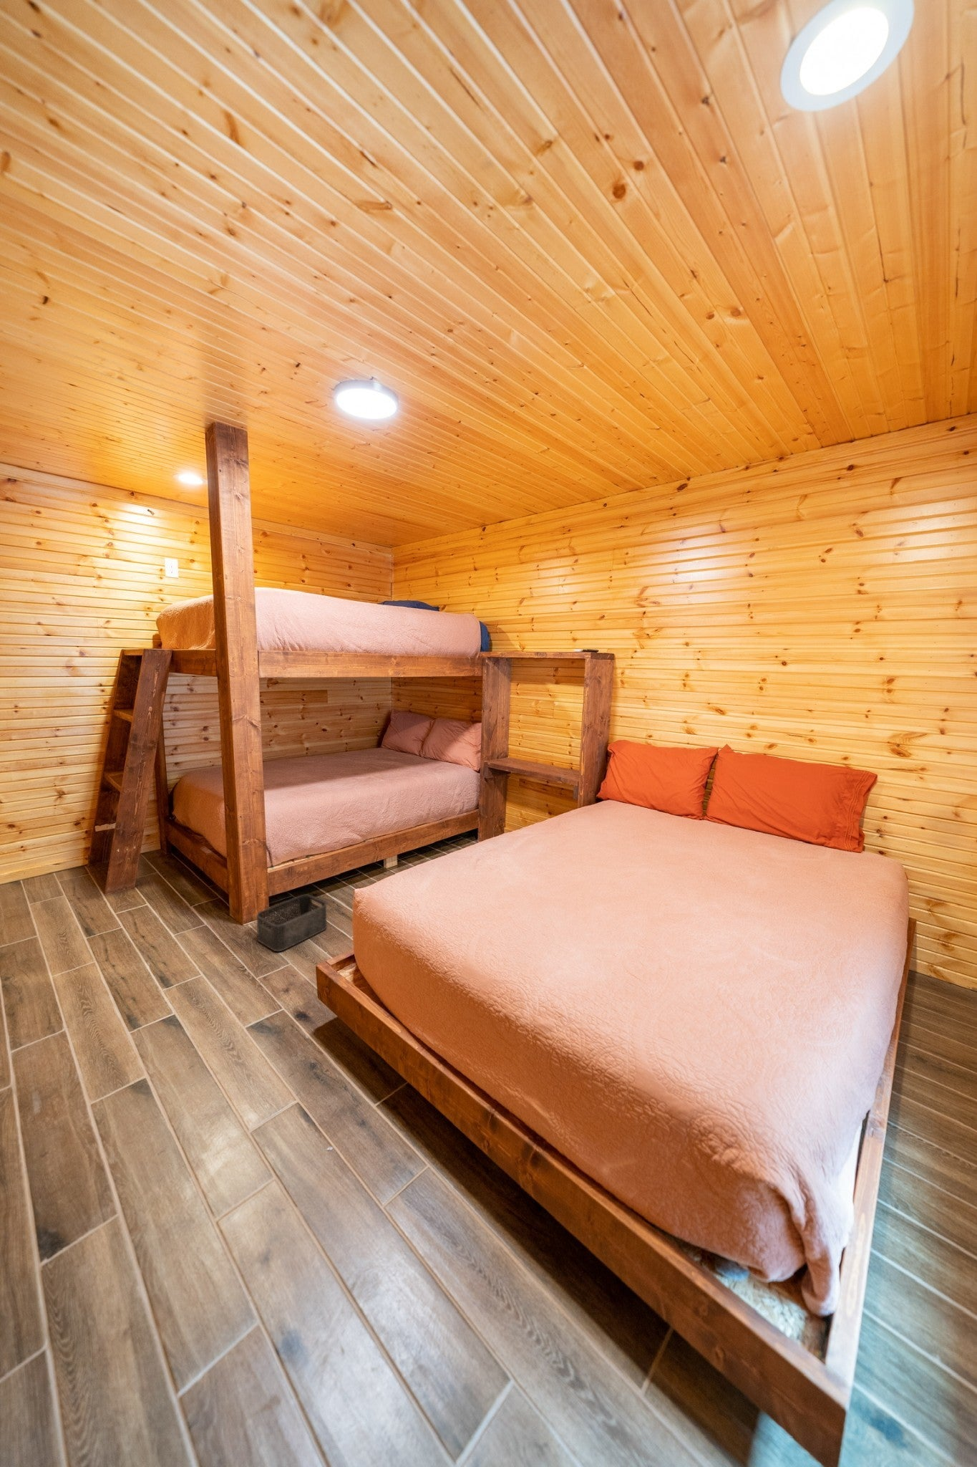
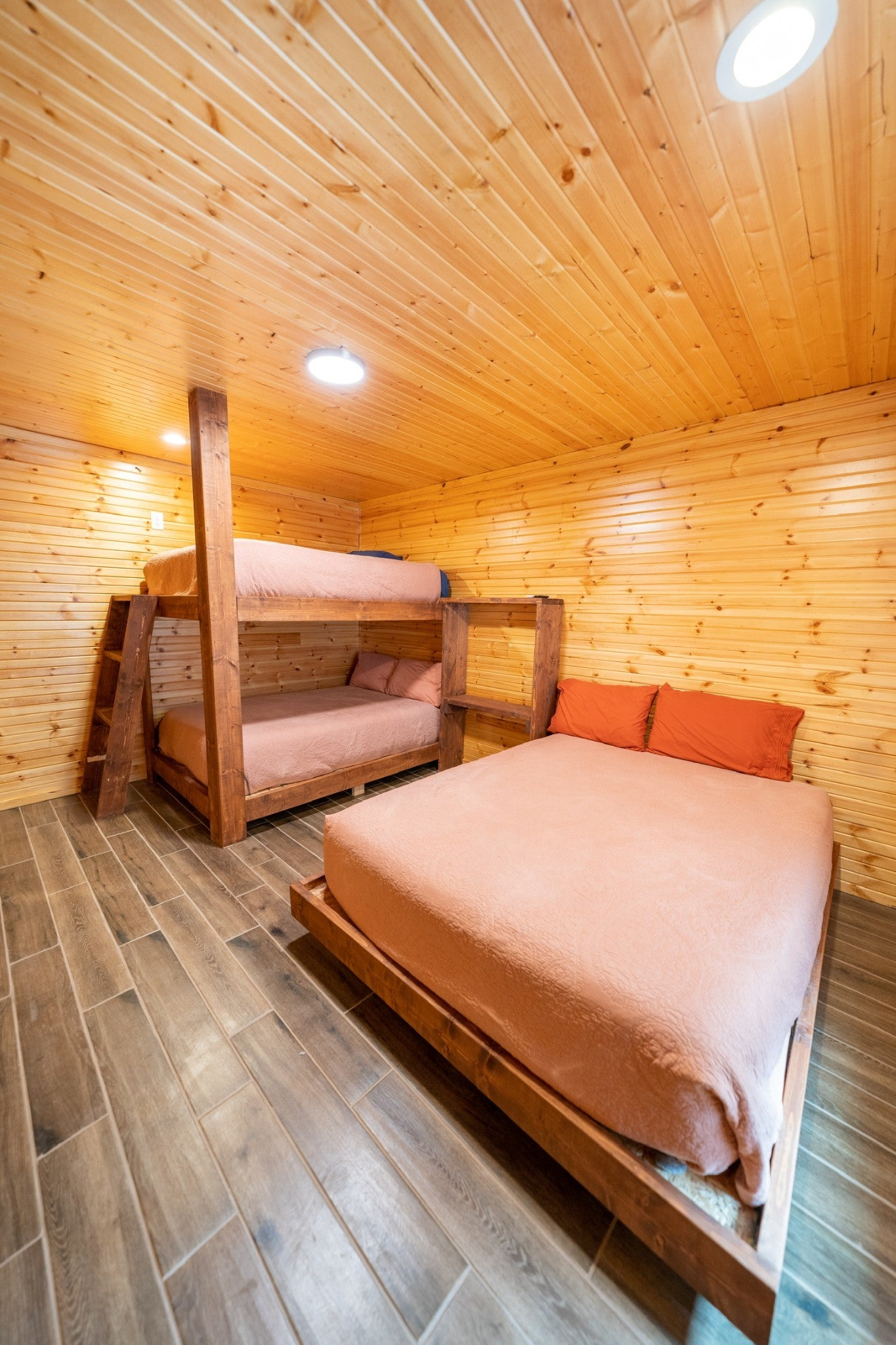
- storage bin [256,894,327,952]
